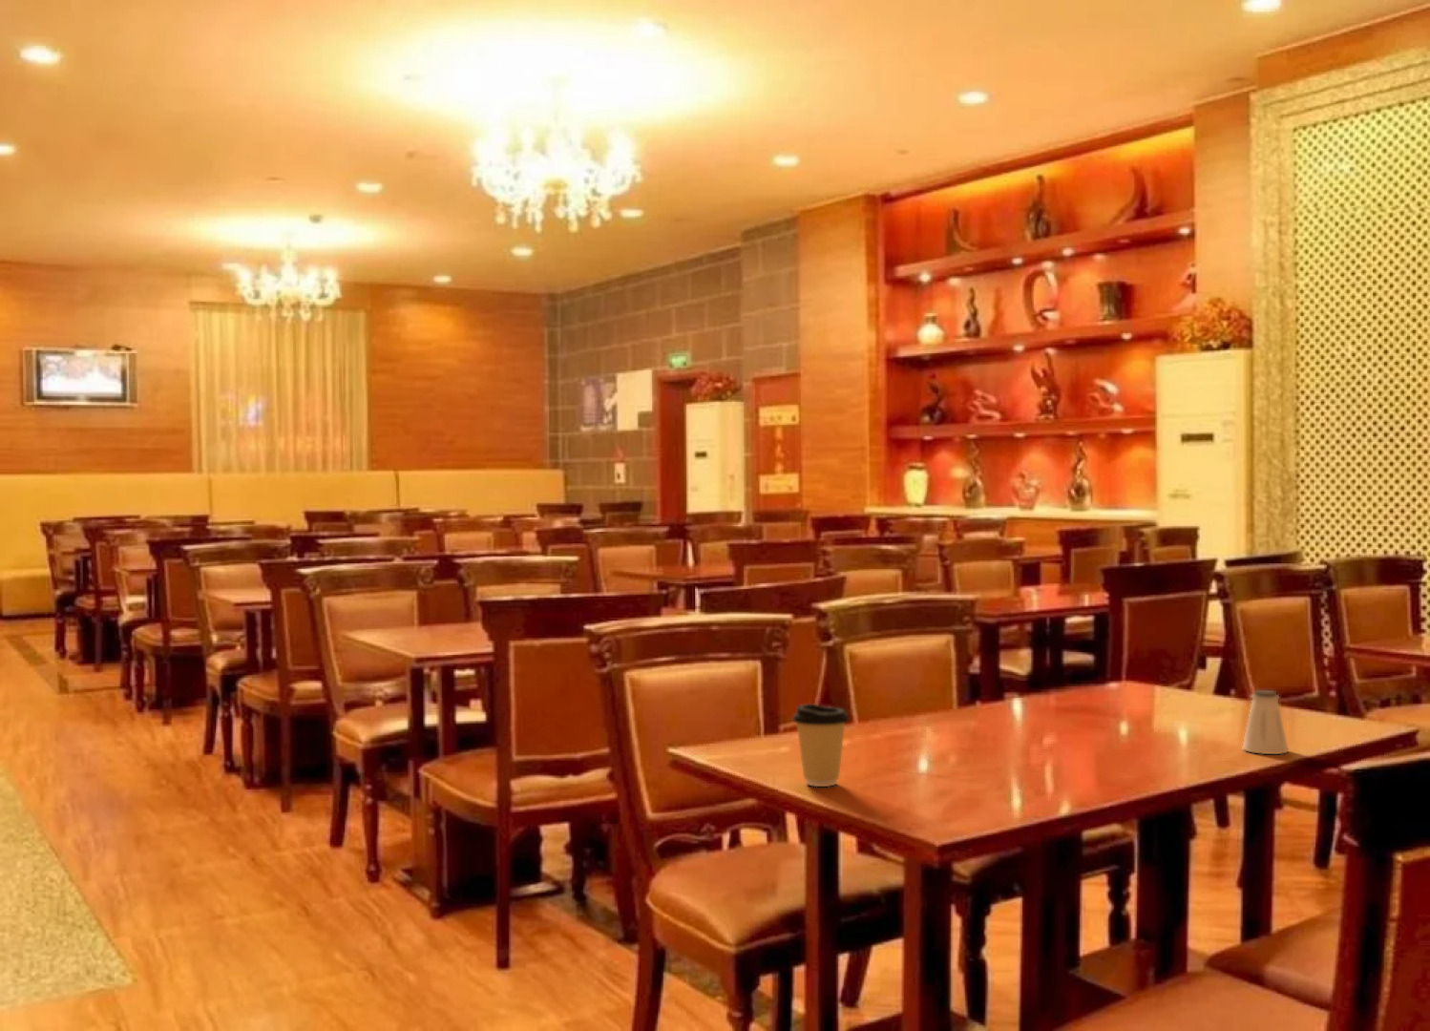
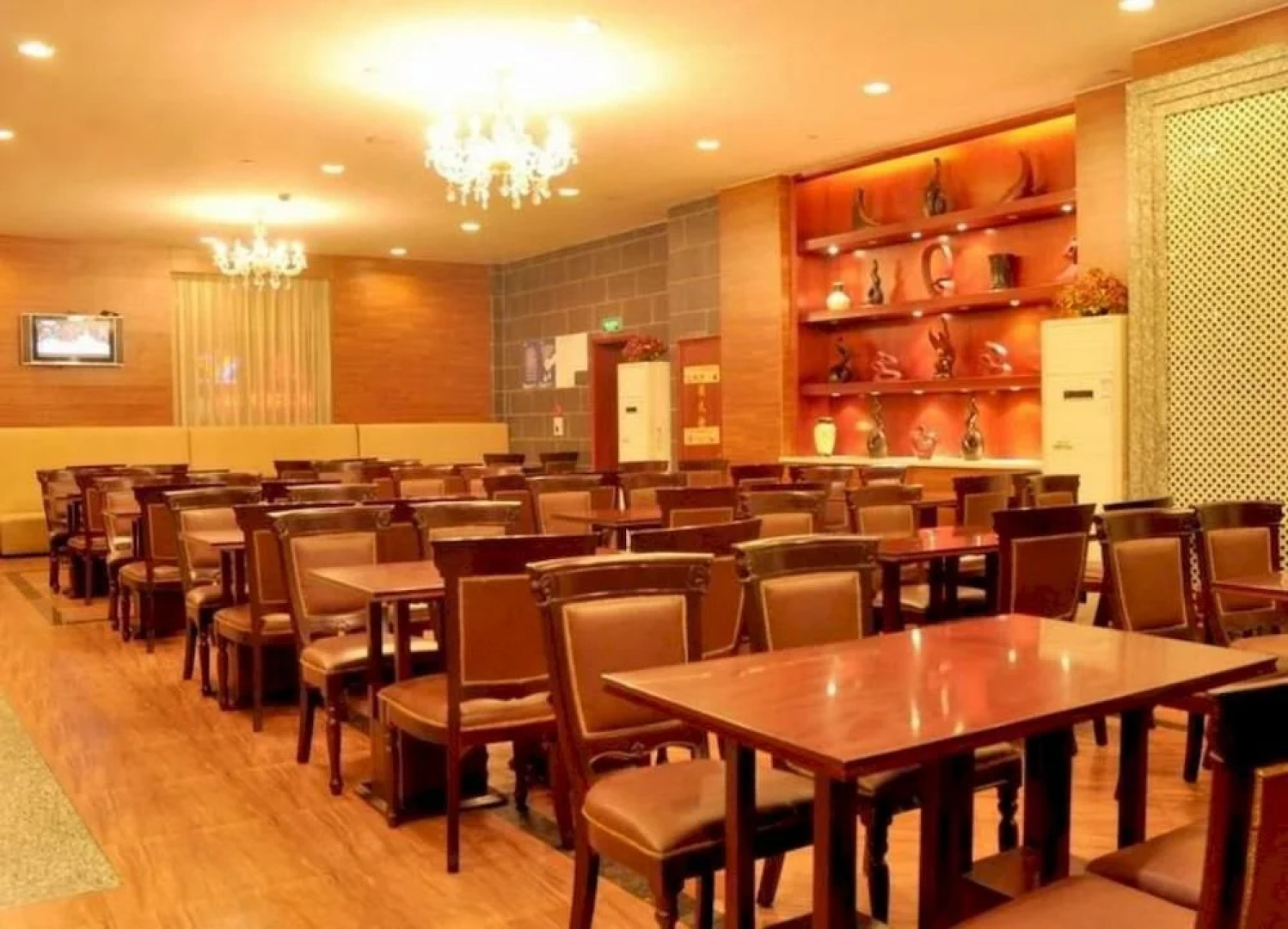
- saltshaker [1241,689,1290,755]
- coffee cup [792,703,850,788]
